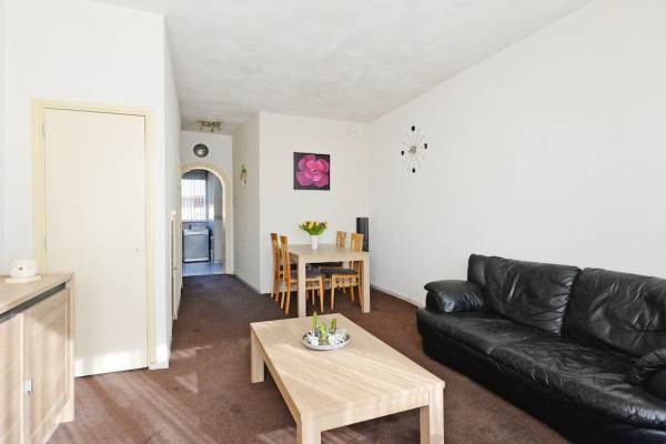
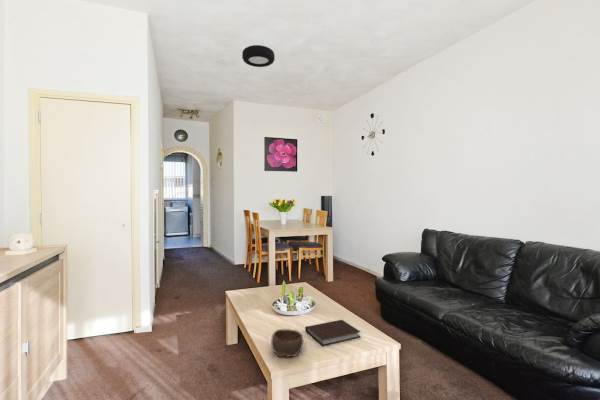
+ notebook [304,319,361,347]
+ bowl [270,328,304,358]
+ ceiling light [241,44,276,68]
